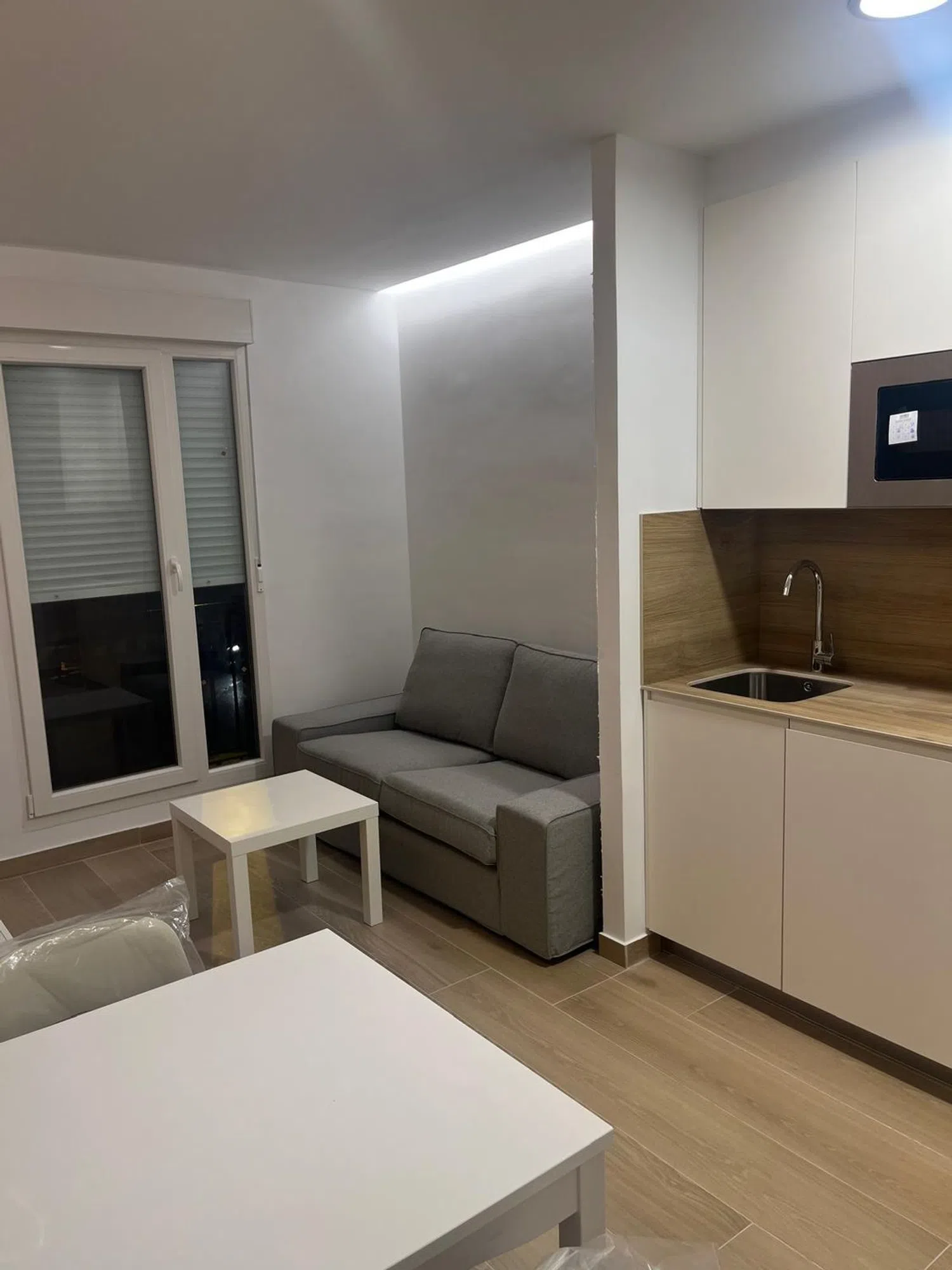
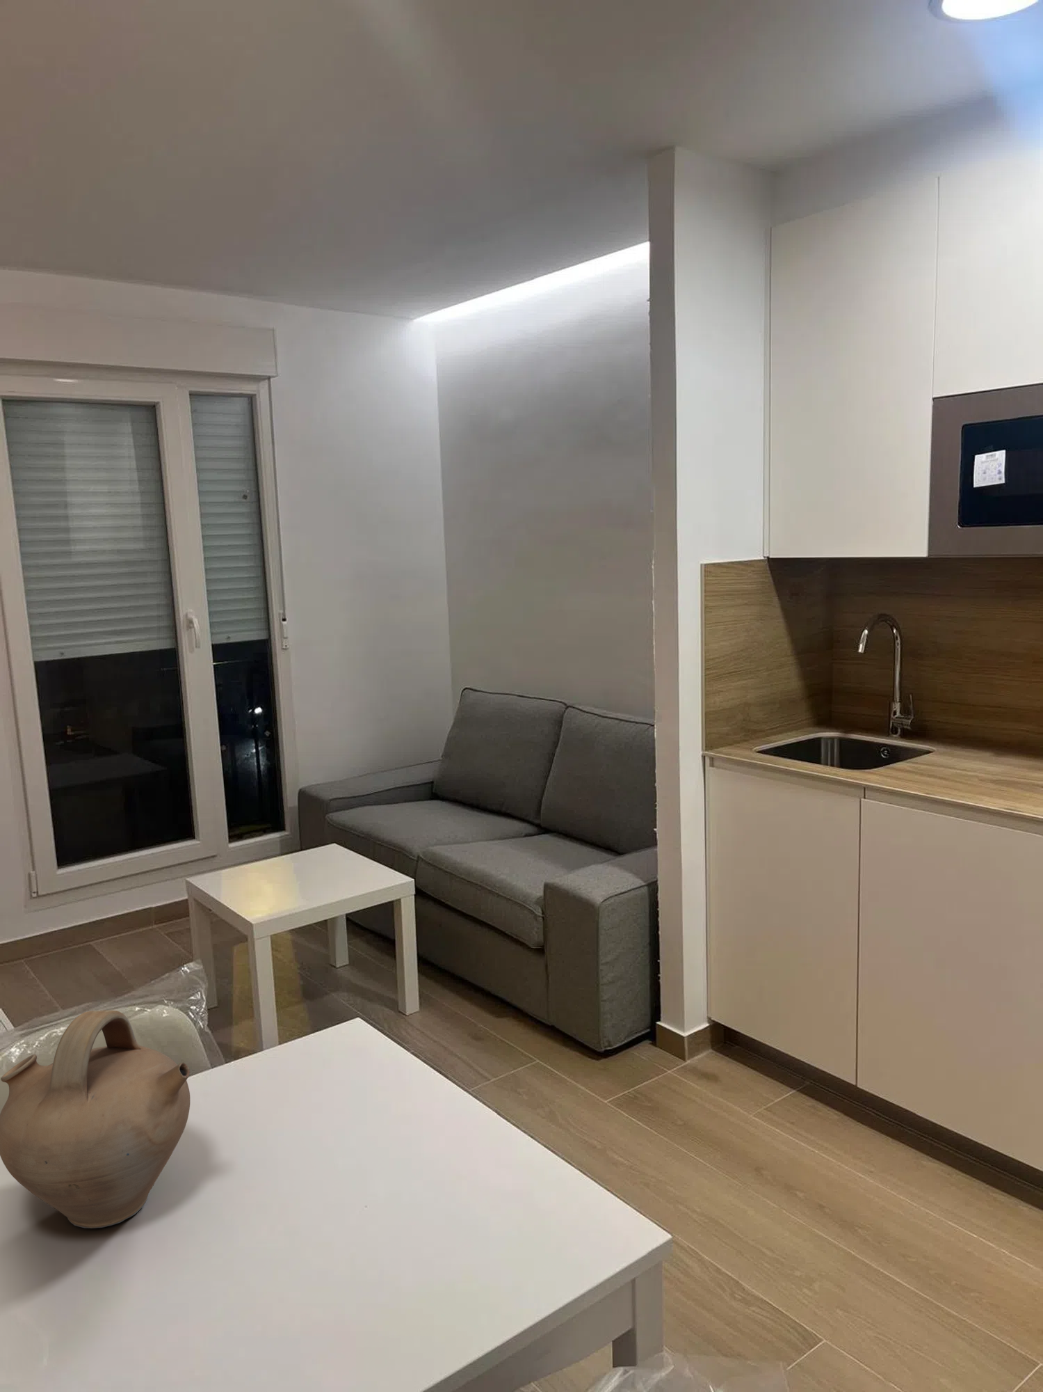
+ jug [0,1009,191,1229]
